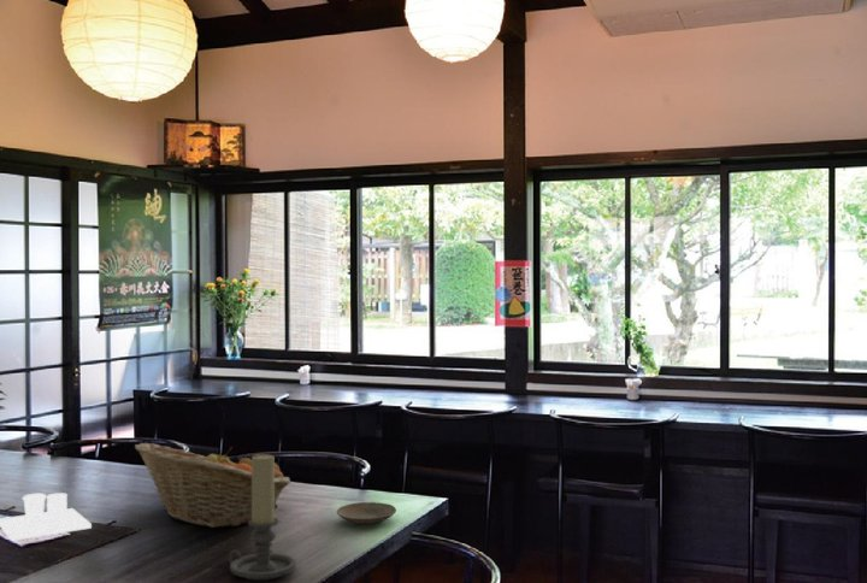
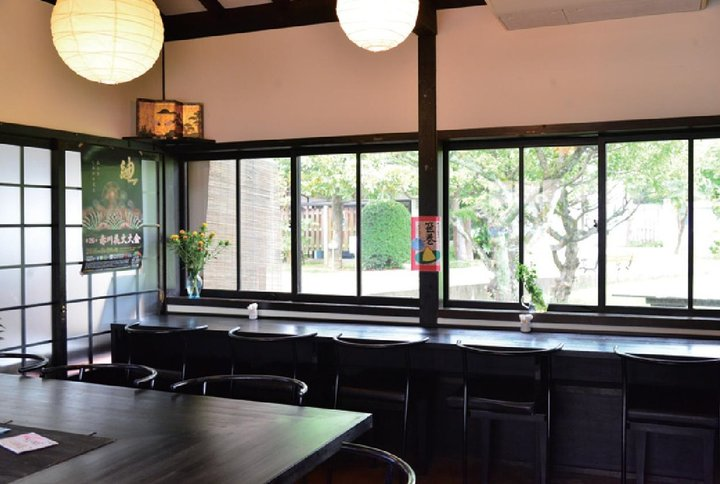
- salt and pepper shaker set [0,491,93,542]
- candle holder [228,453,297,582]
- plate [336,501,397,525]
- fruit basket [134,442,291,529]
